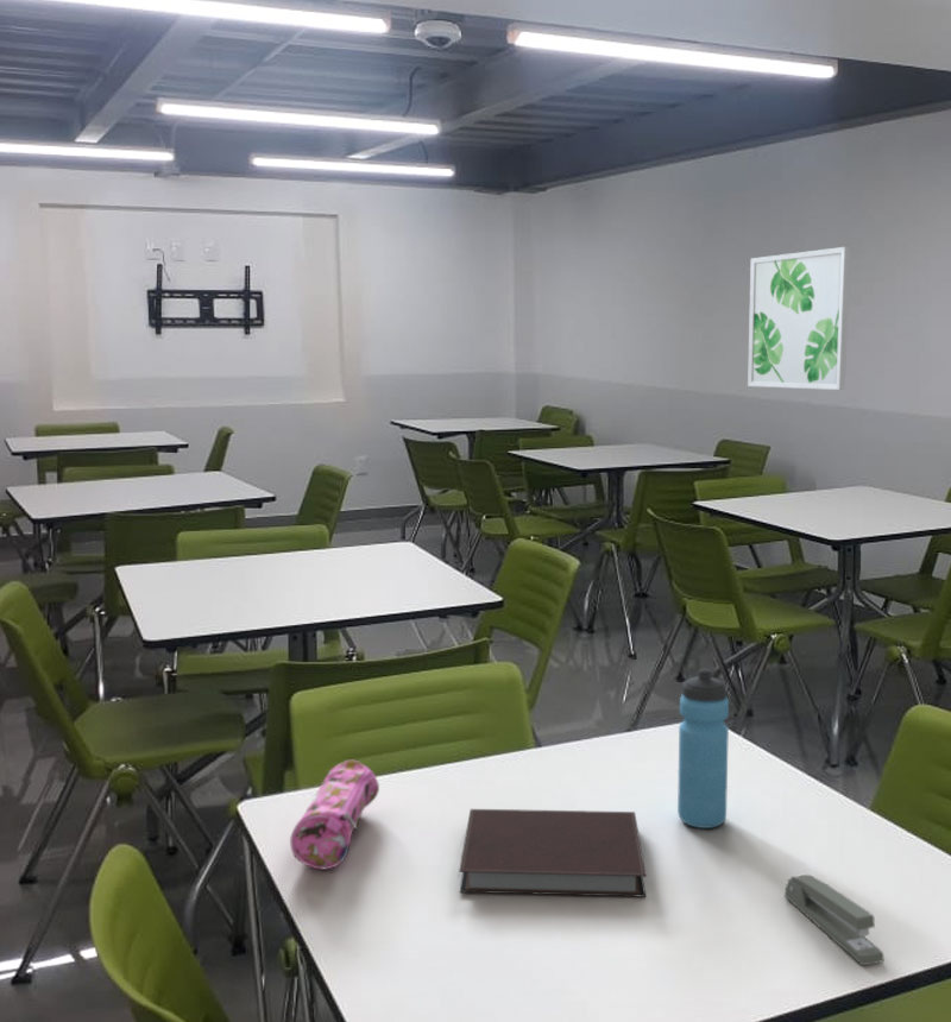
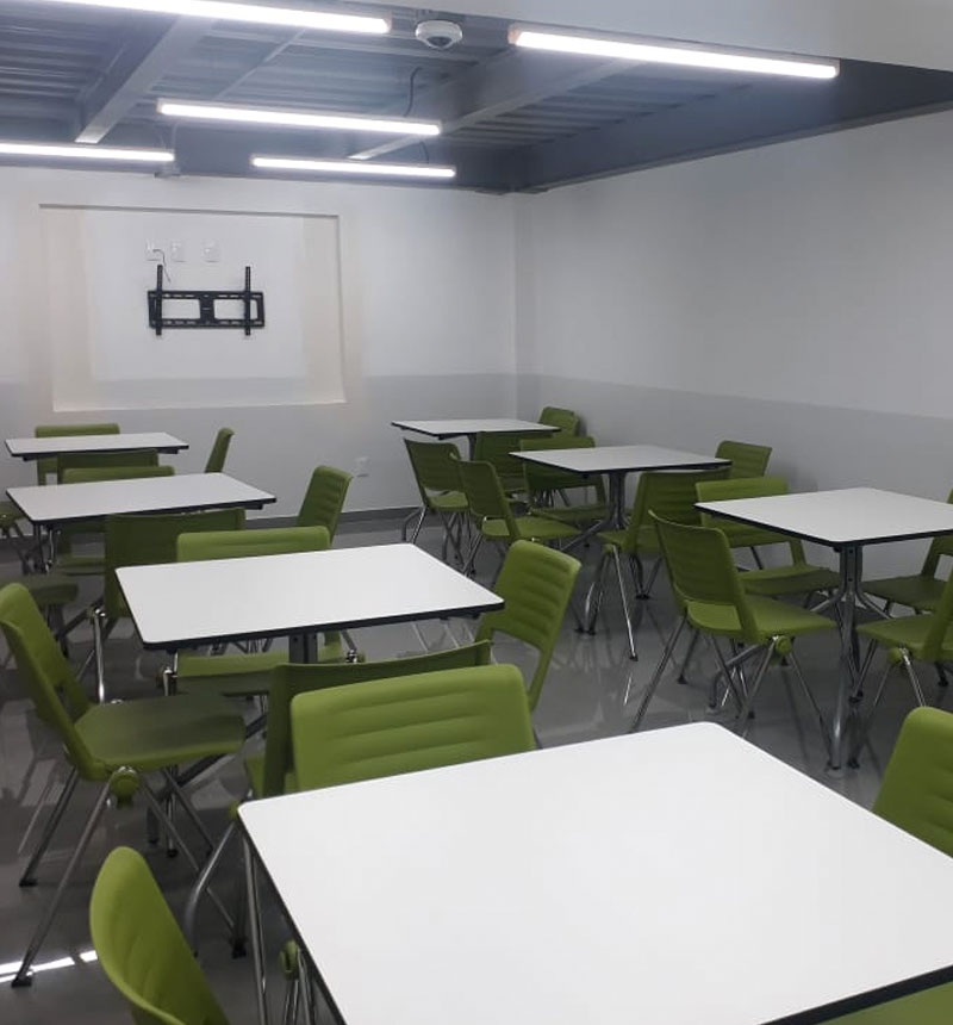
- stapler [783,873,886,966]
- water bottle [676,668,730,829]
- notebook [458,808,647,898]
- pencil case [289,759,380,871]
- wall art [747,246,851,391]
